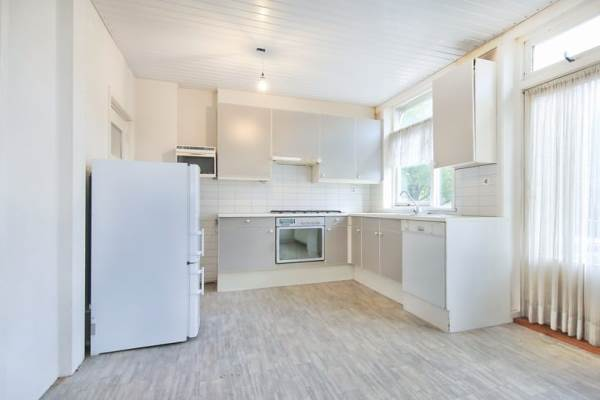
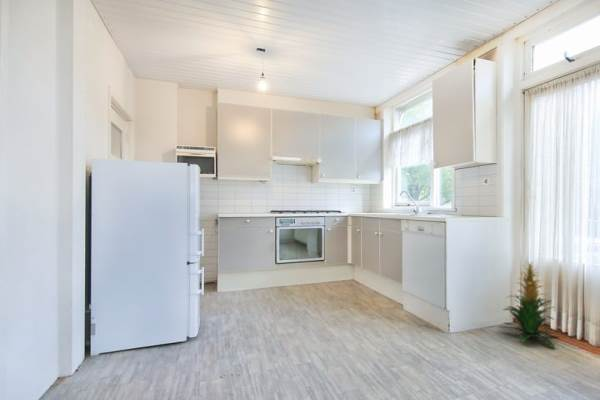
+ indoor plant [497,260,558,349]
